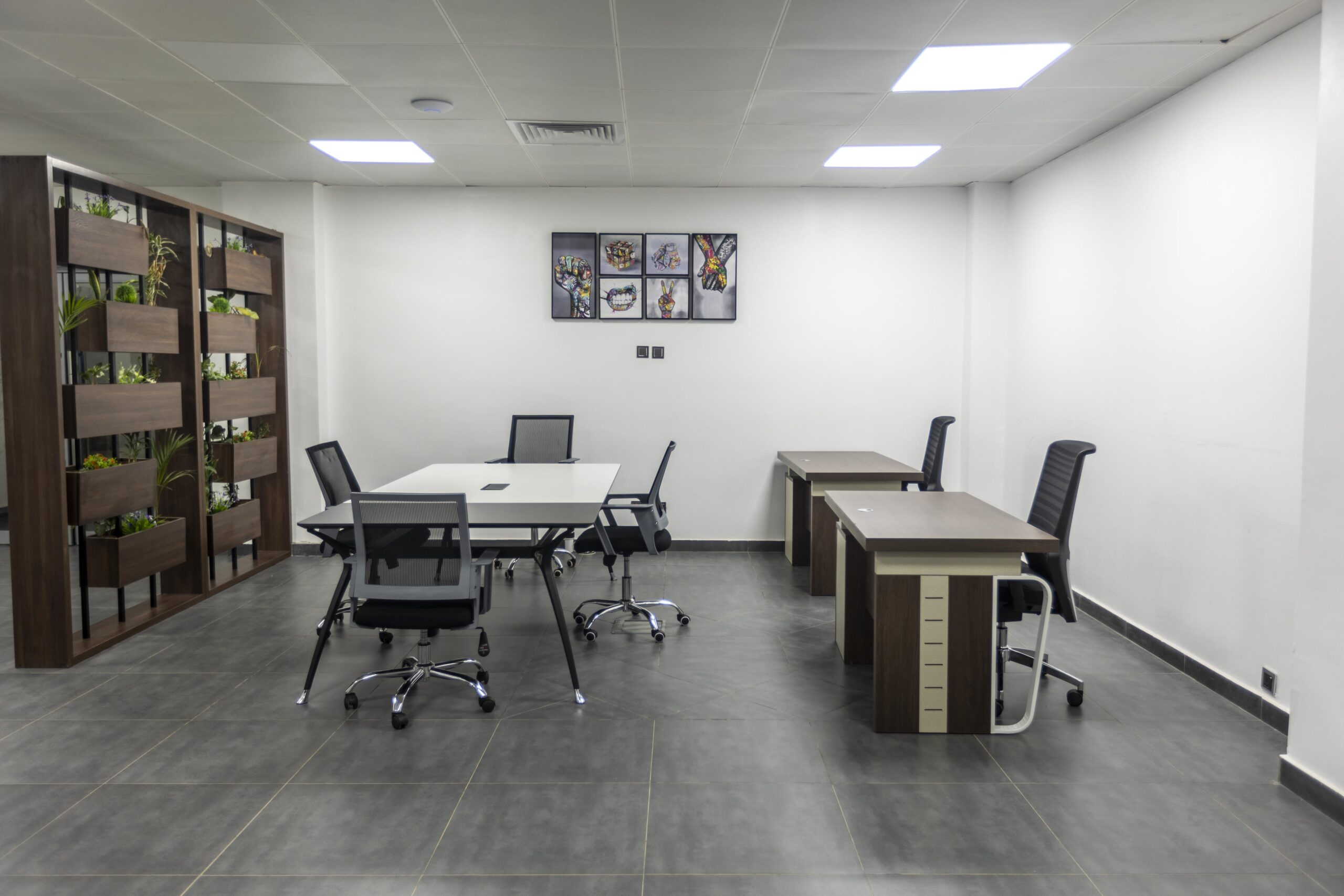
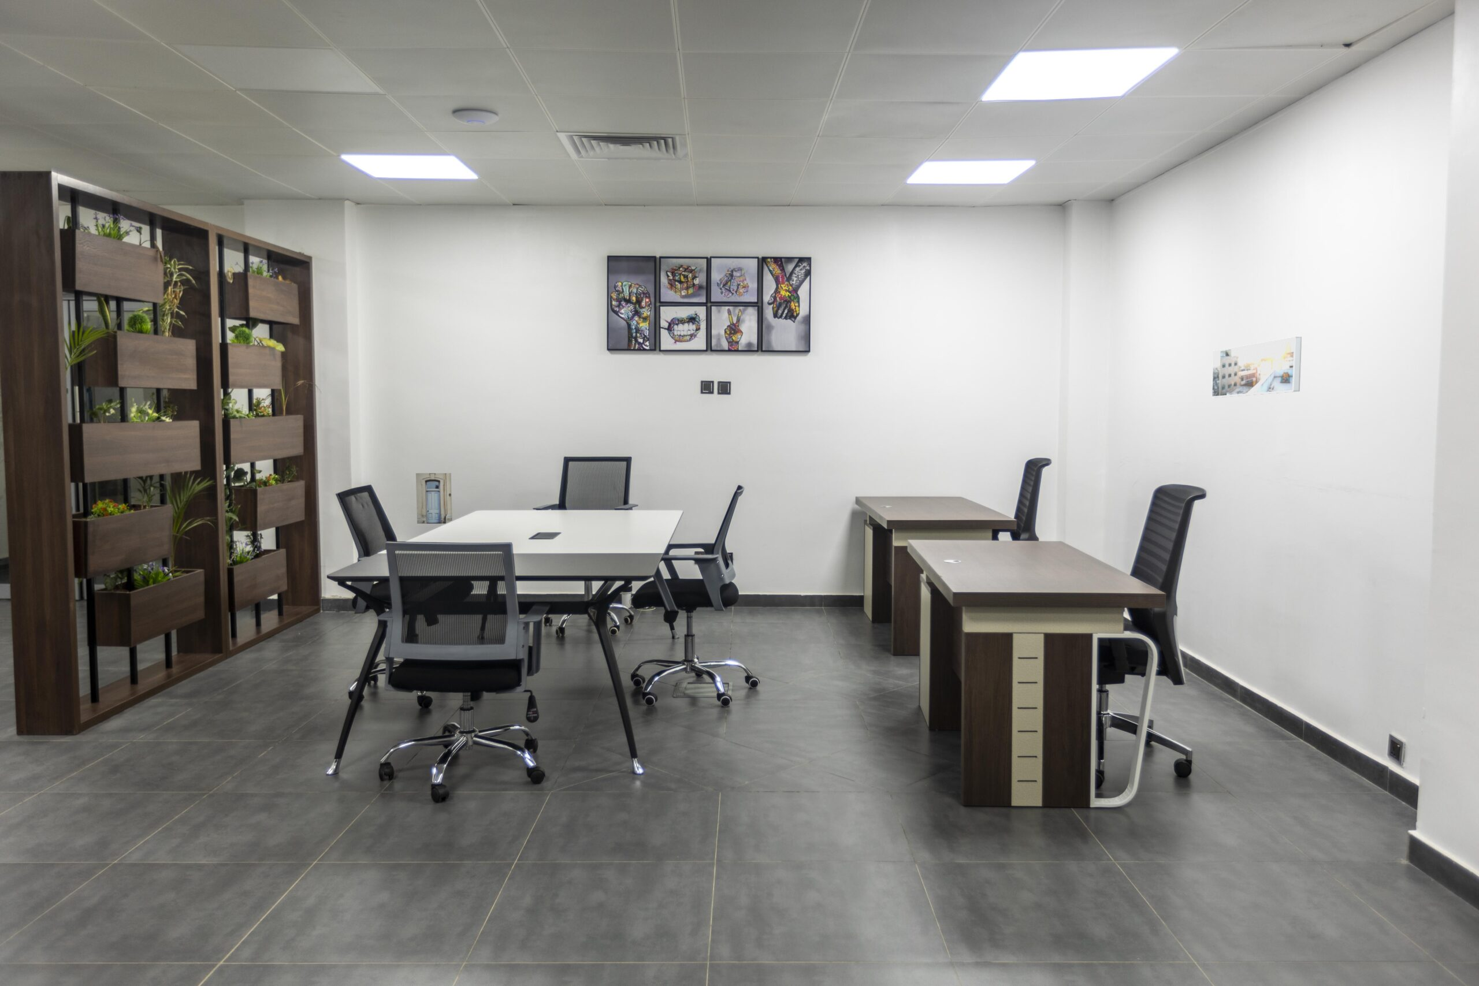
+ wall art [415,472,453,525]
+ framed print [1210,336,1302,398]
